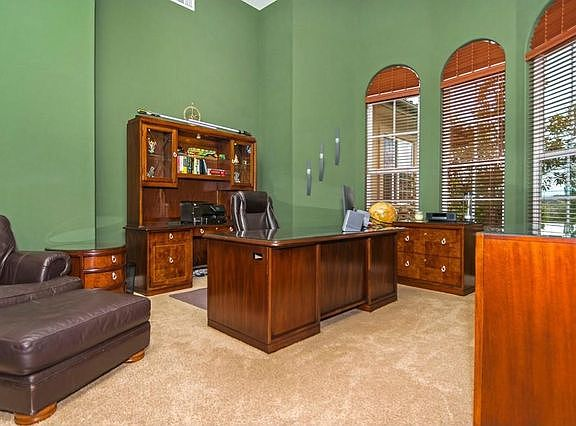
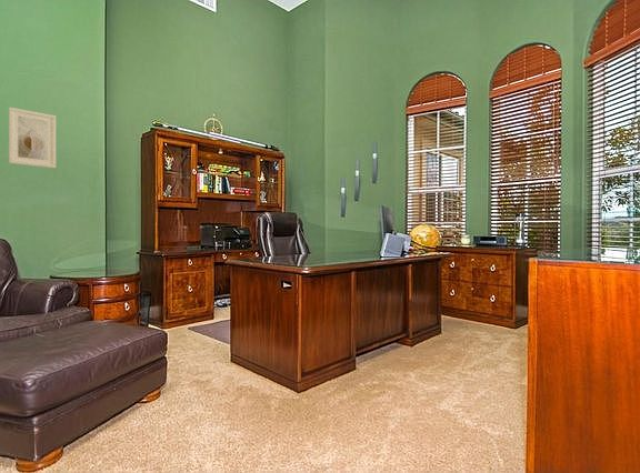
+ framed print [8,107,57,169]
